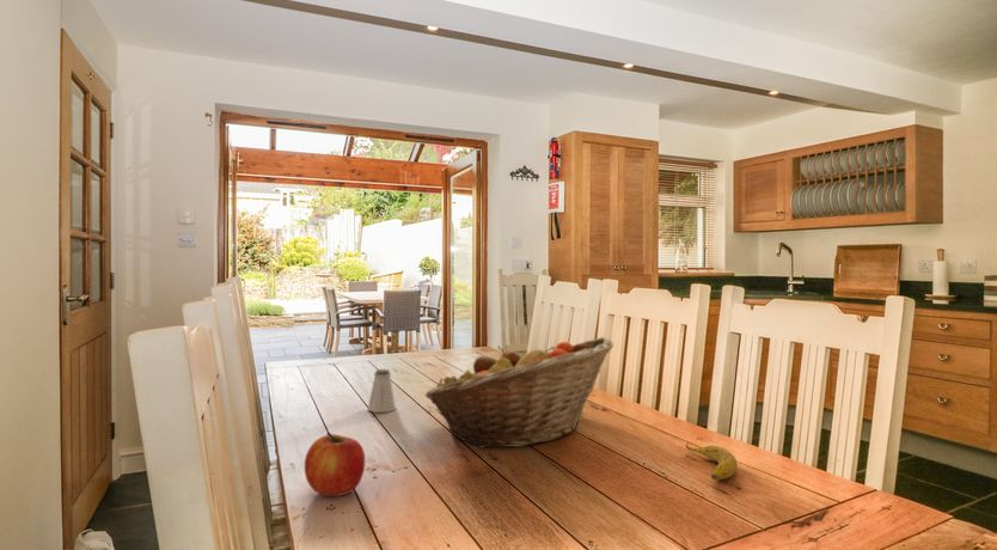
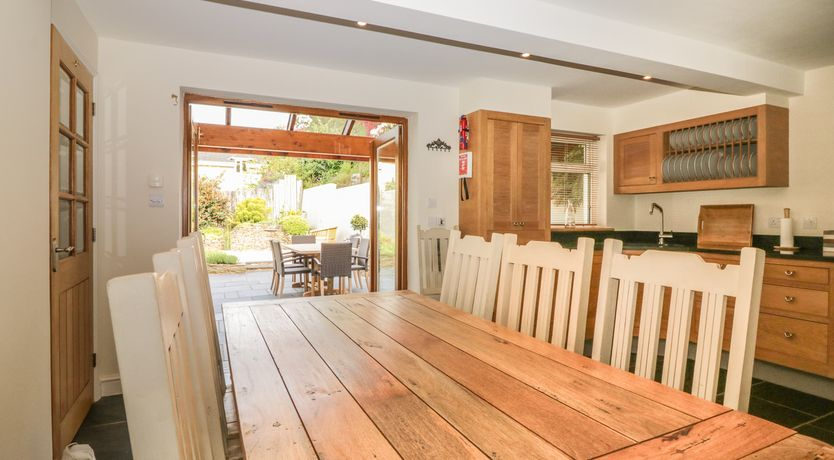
- banana [685,440,739,481]
- saltshaker [367,368,397,414]
- fruit basket [424,336,614,448]
- apple [304,432,366,497]
